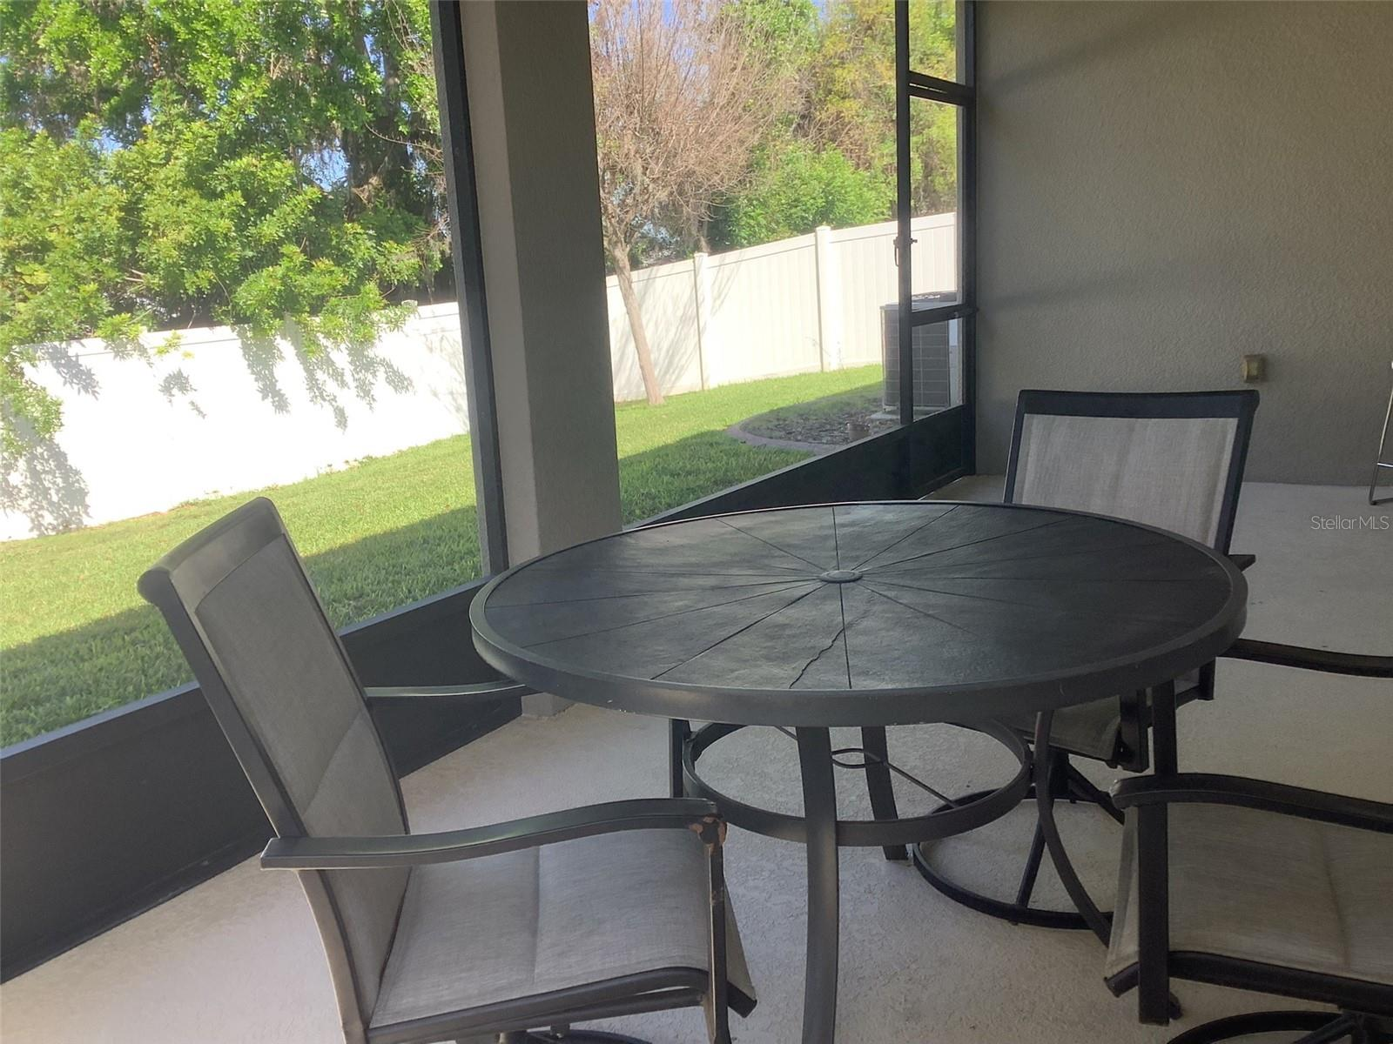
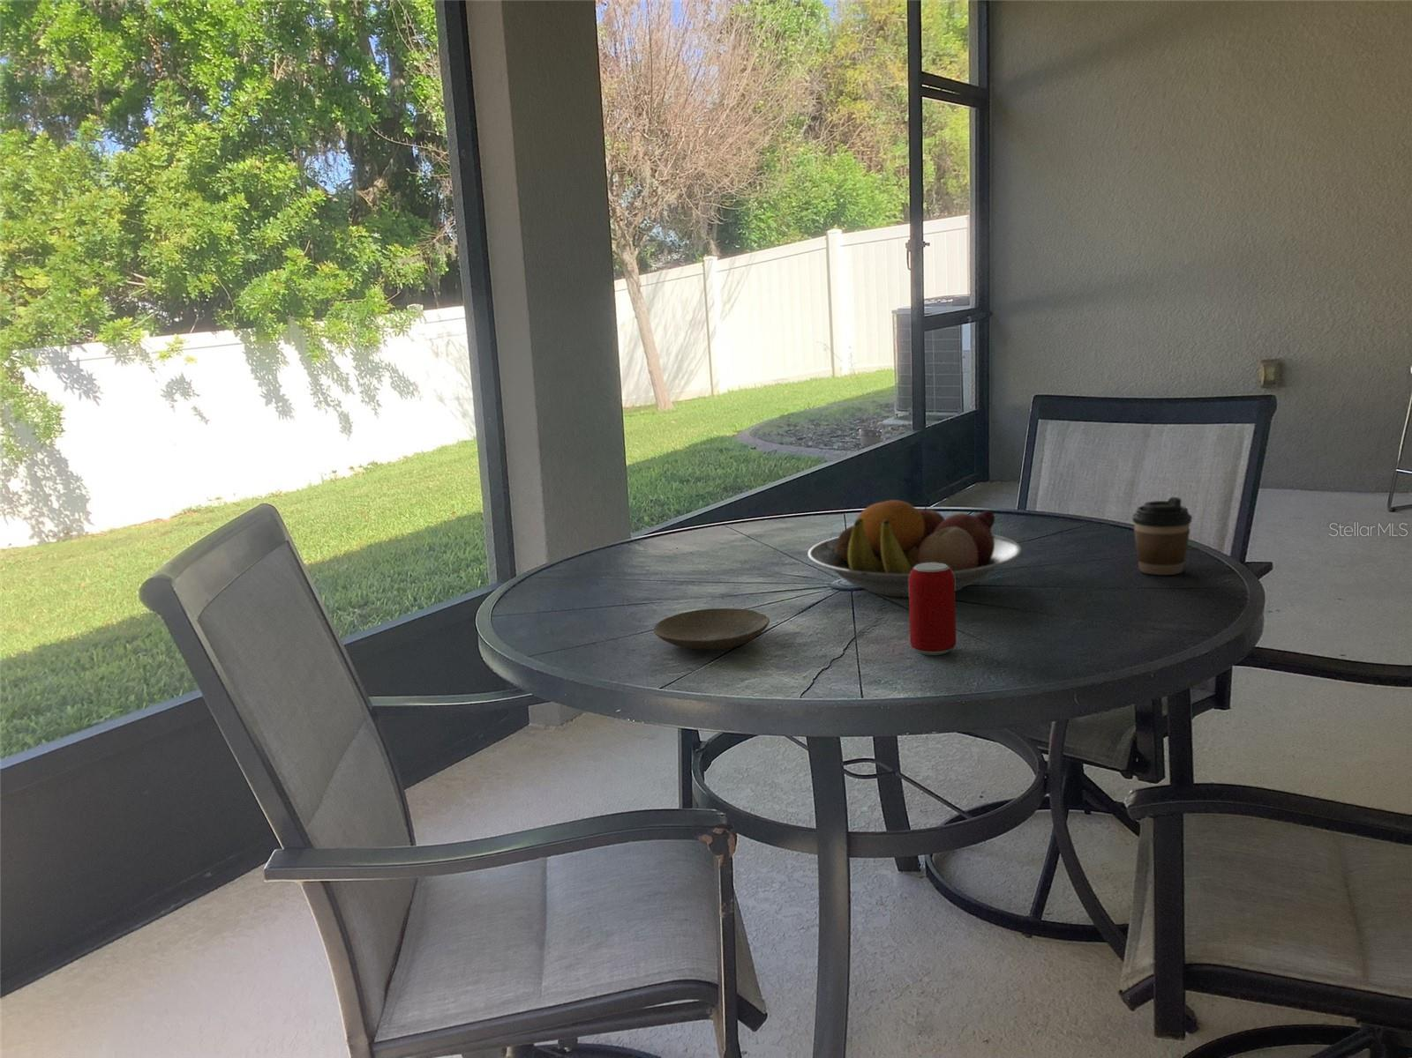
+ coffee cup [1132,497,1193,576]
+ fruit bowl [806,497,1023,598]
+ beverage can [908,562,956,656]
+ plate [653,608,770,650]
